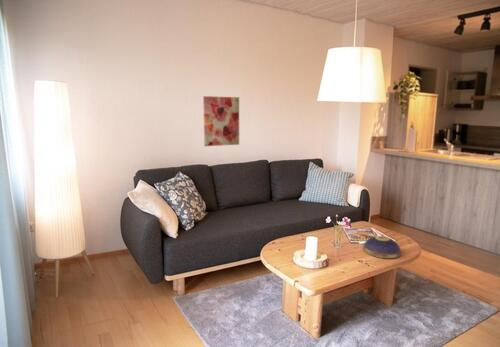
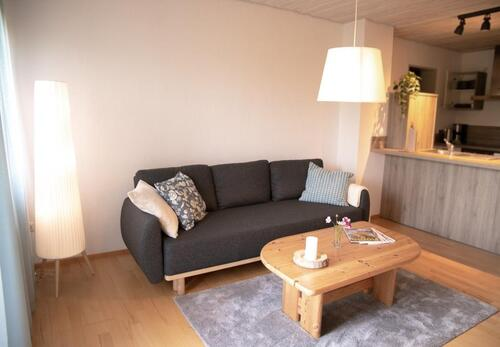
- decorative bowl [362,235,402,259]
- wall art [202,95,240,147]
